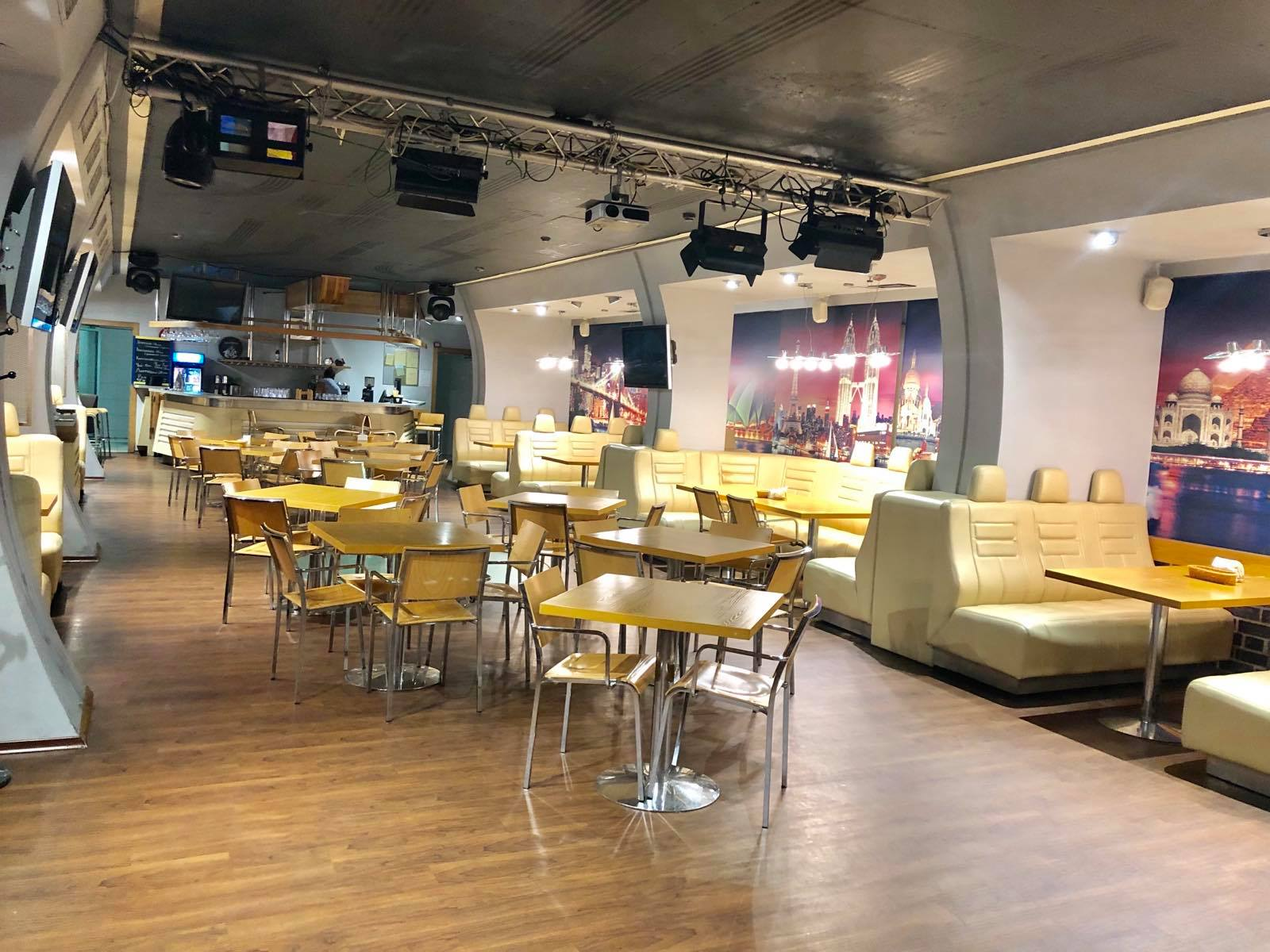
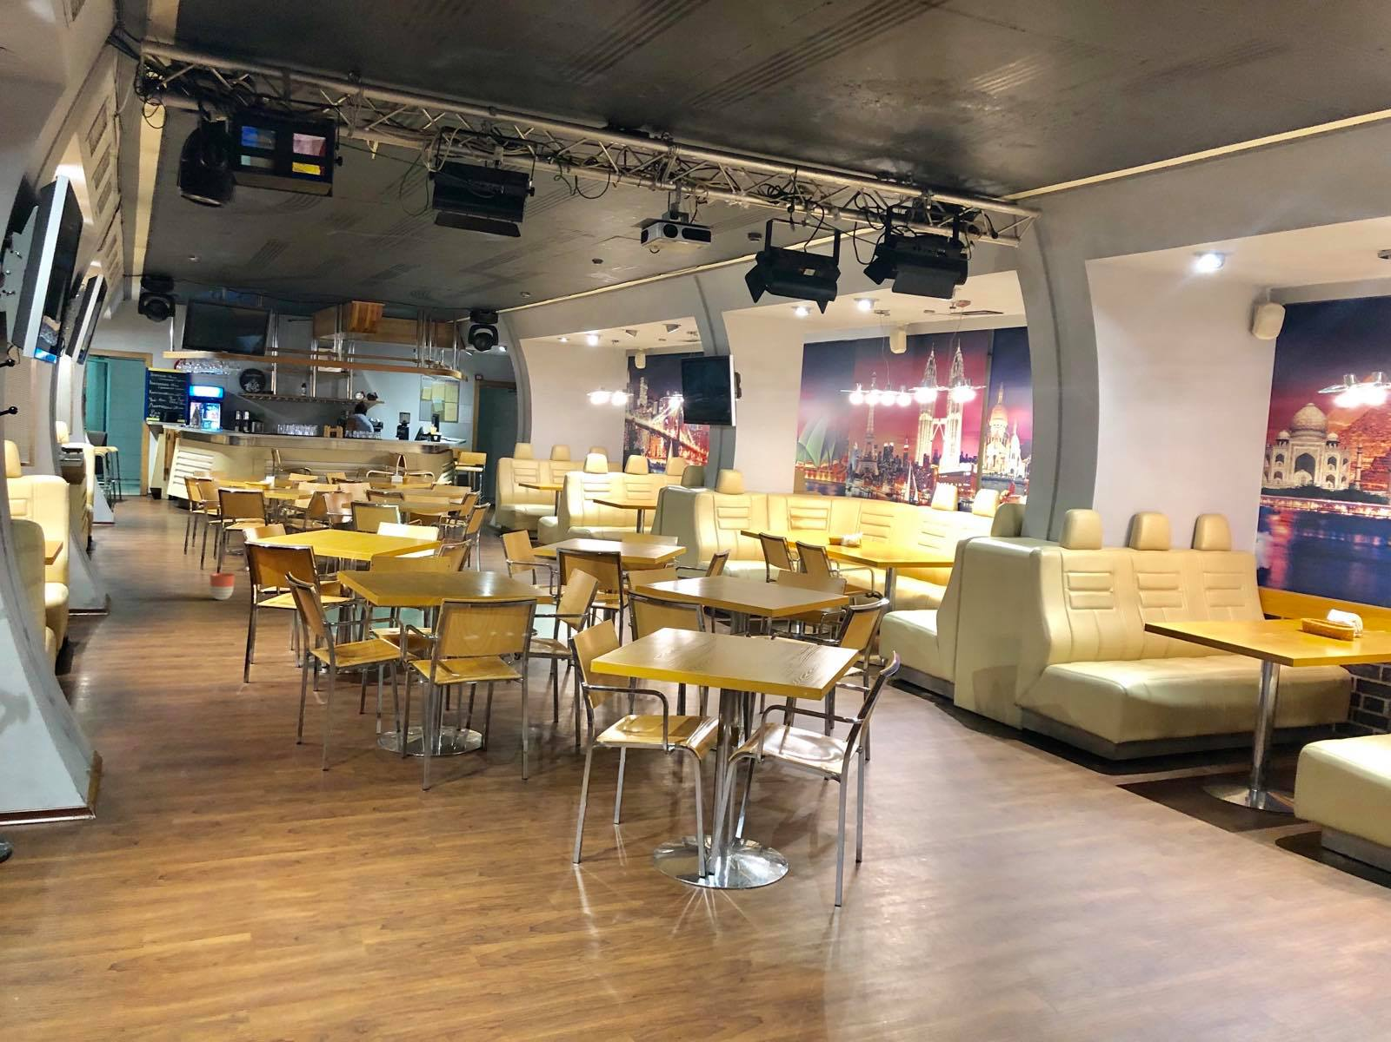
+ planter [209,572,235,601]
